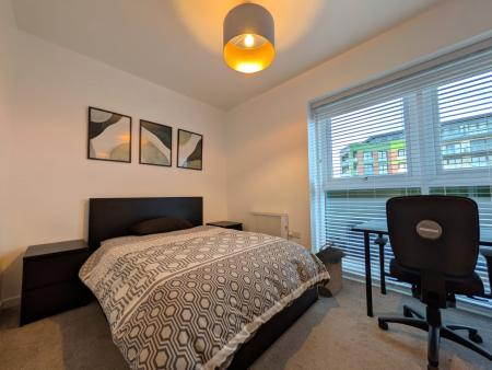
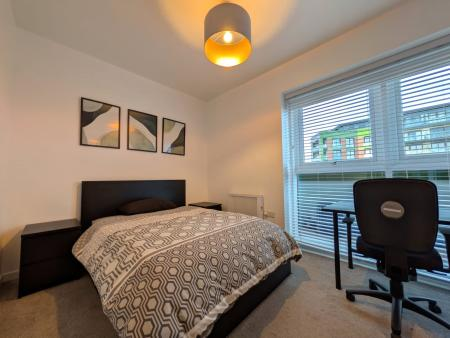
- laundry hamper [314,240,348,299]
